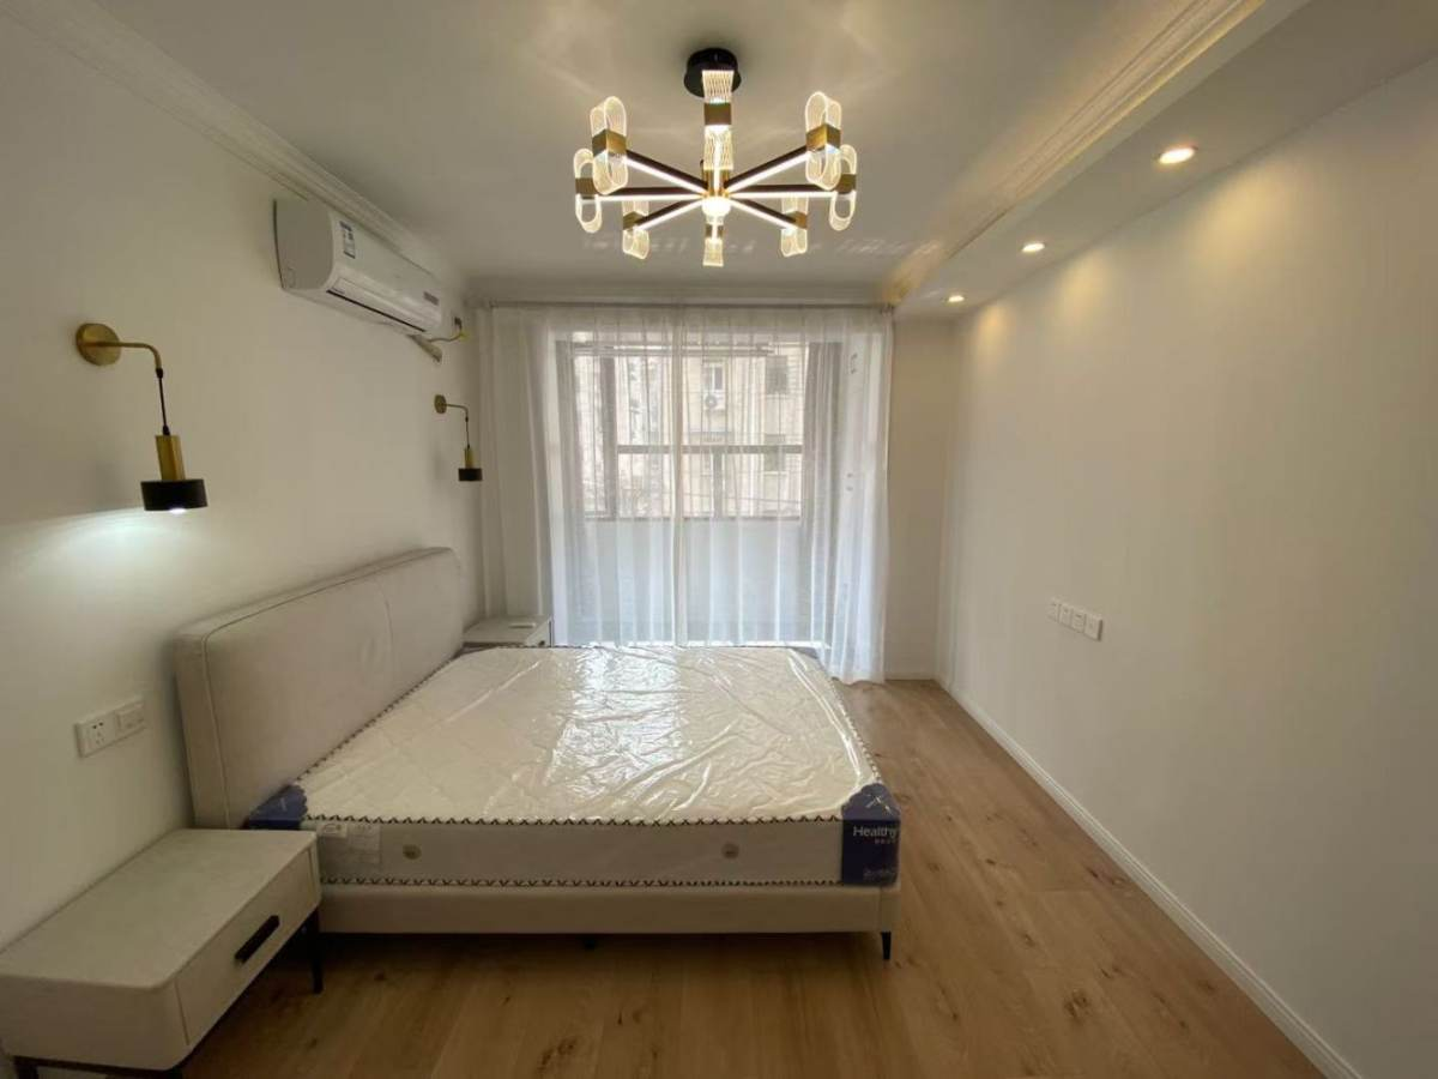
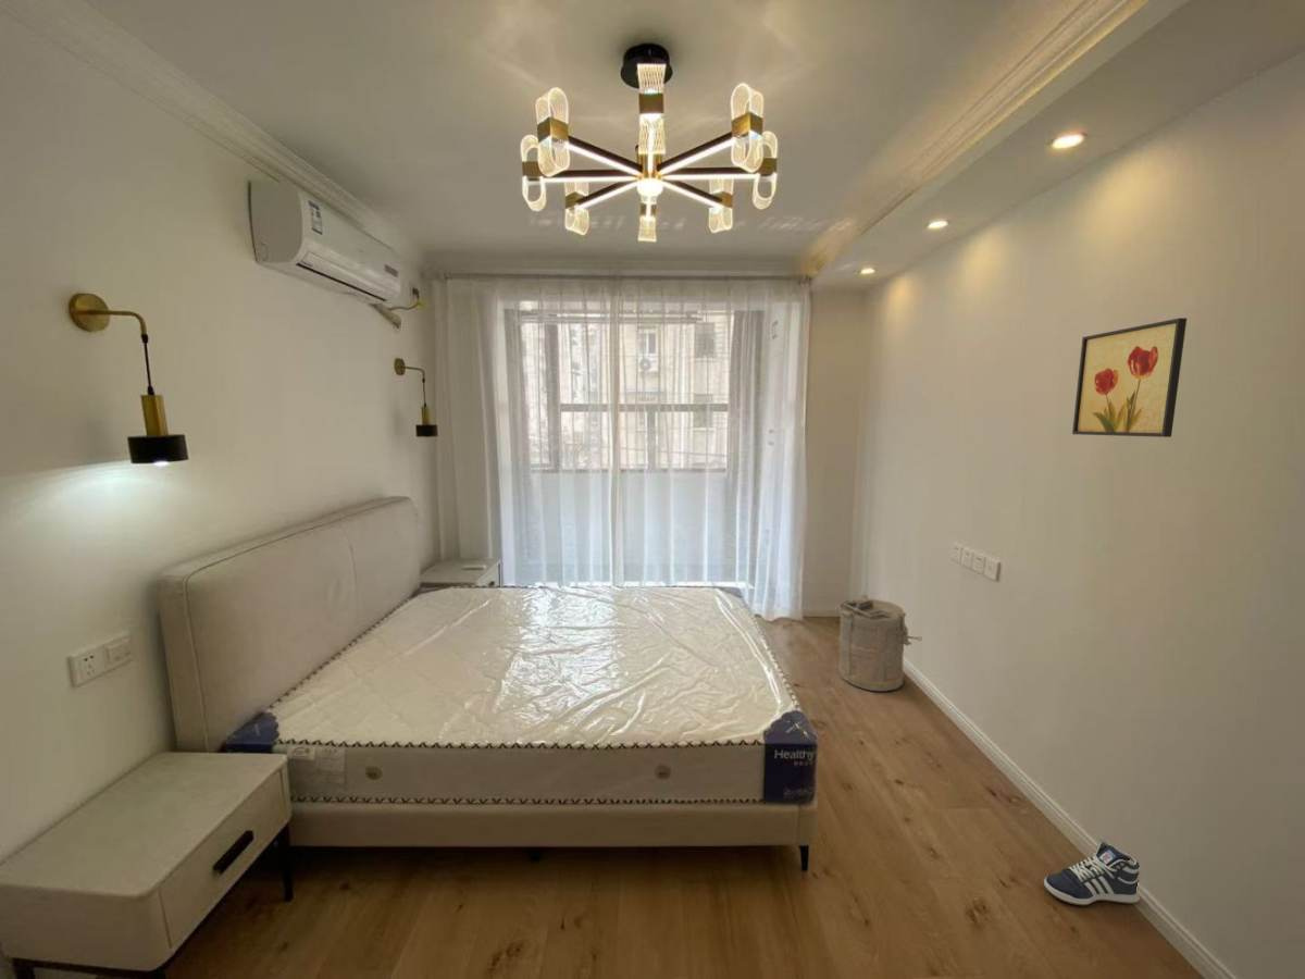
+ laundry hamper [837,594,923,692]
+ wall art [1071,317,1188,438]
+ sneaker [1043,839,1141,906]
